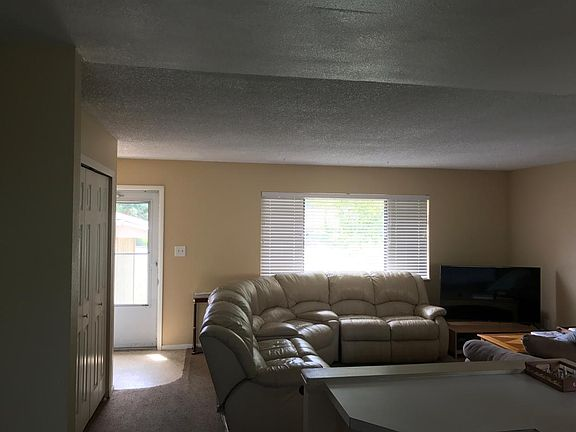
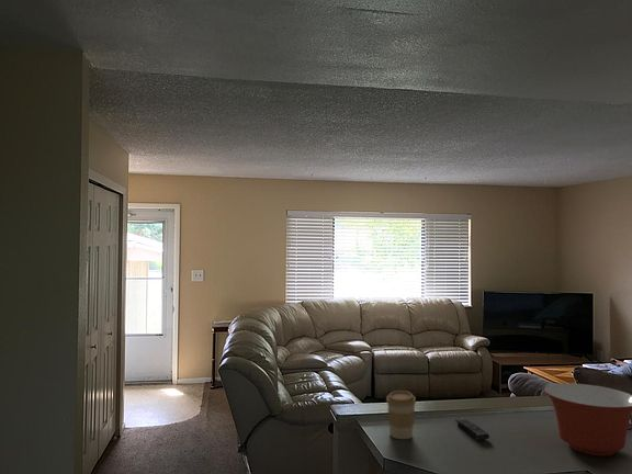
+ mixing bowl [543,383,632,456]
+ remote control [454,417,490,441]
+ coffee cup [385,390,417,440]
